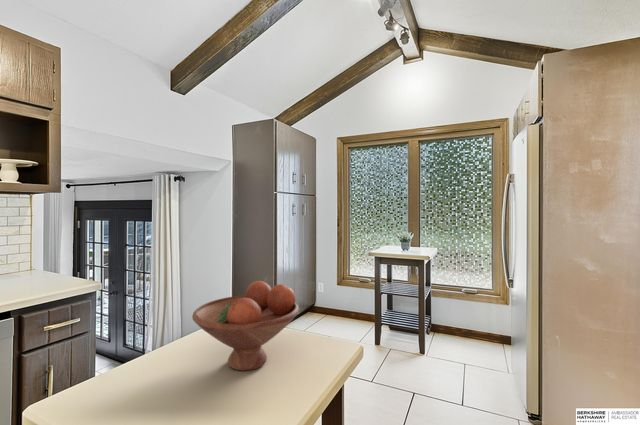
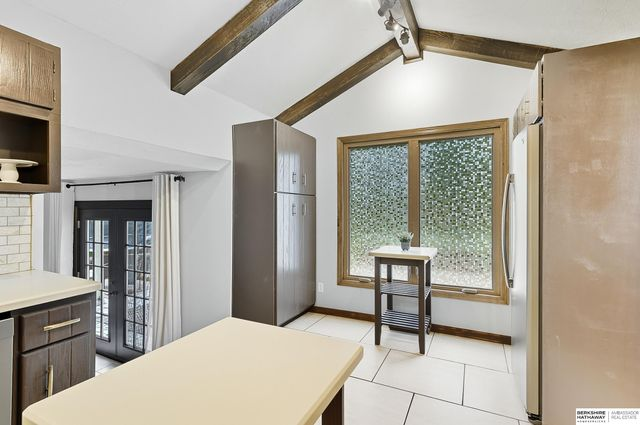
- fruit bowl [191,280,300,372]
